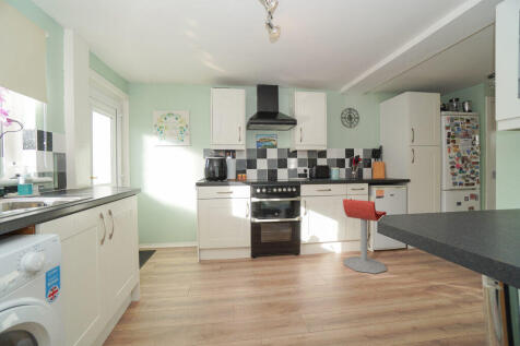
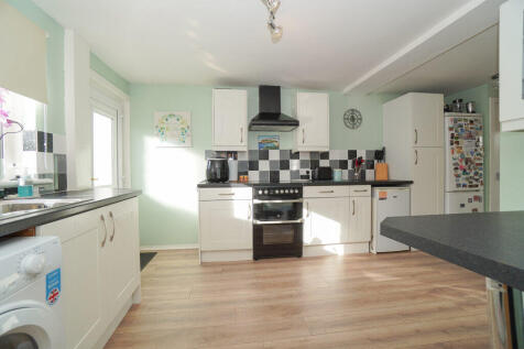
- stool [342,198,388,274]
